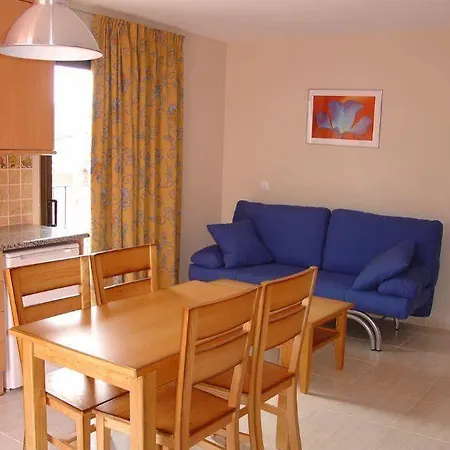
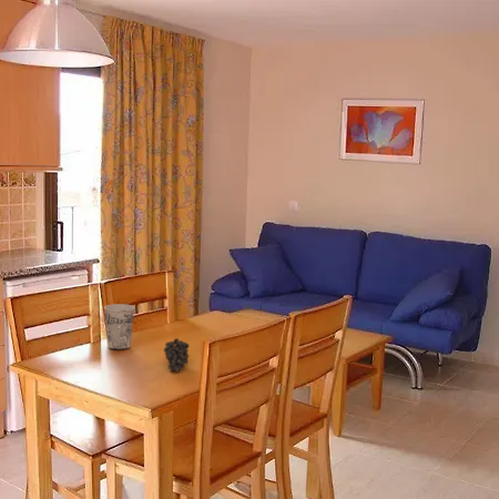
+ cup [103,303,135,350]
+ fruit [163,337,191,373]
